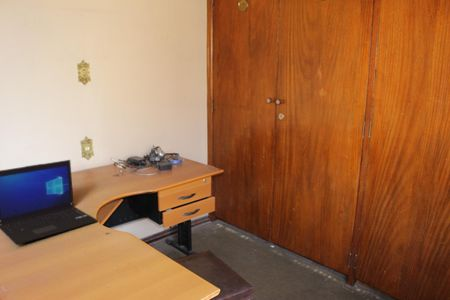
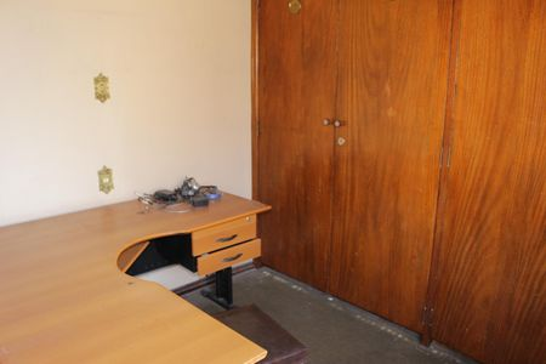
- laptop [0,159,98,246]
